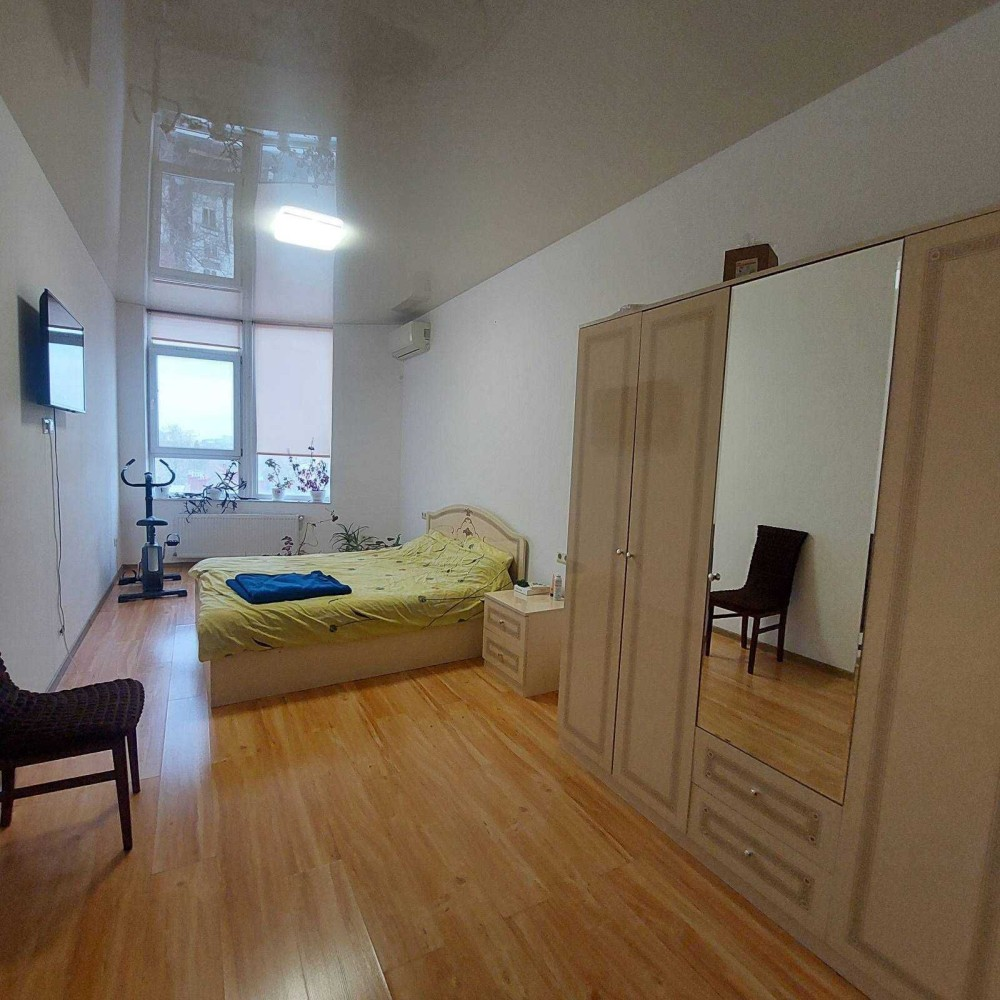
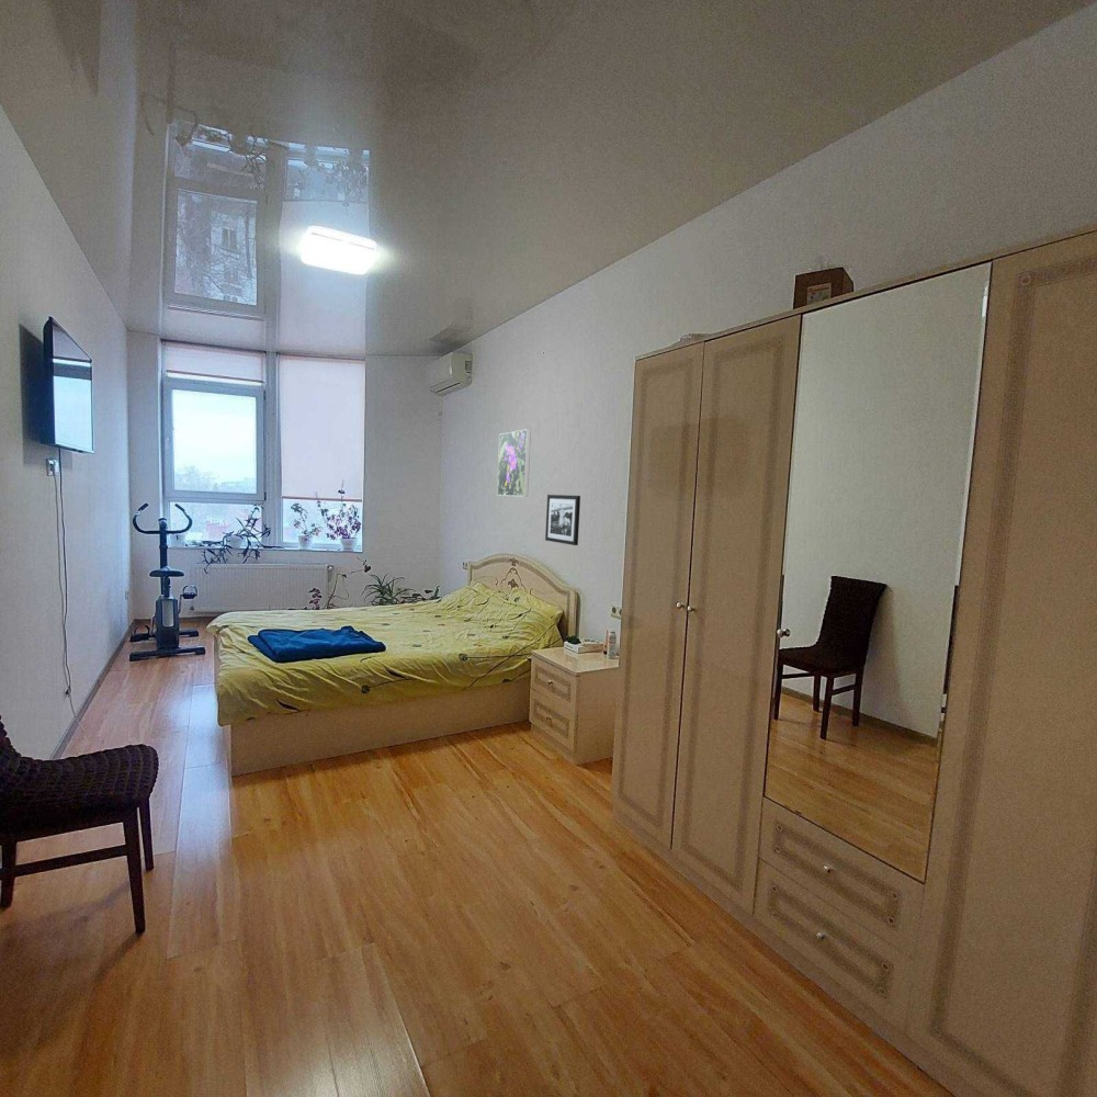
+ picture frame [544,494,581,546]
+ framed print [496,428,532,498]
